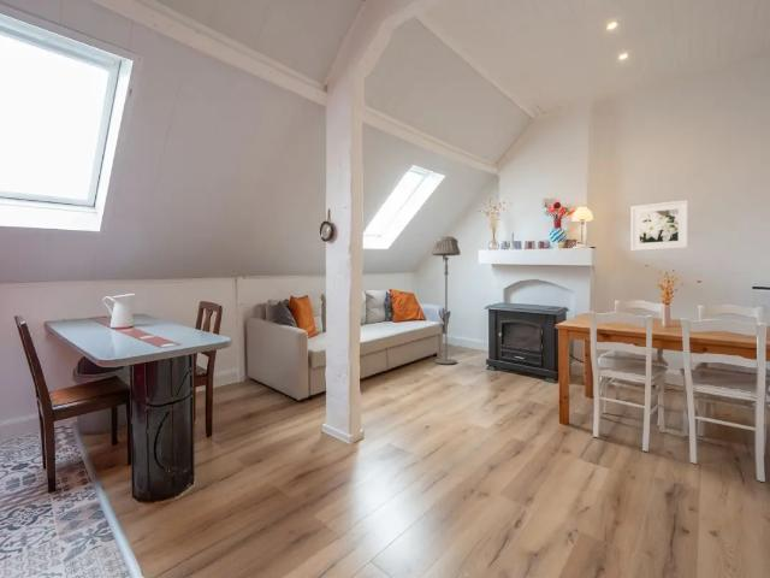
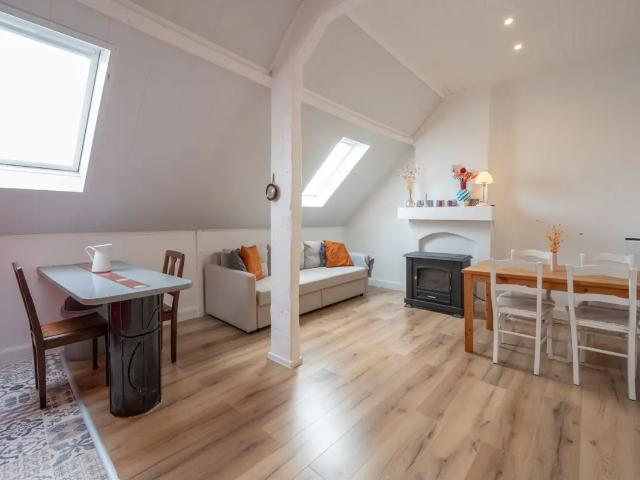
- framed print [630,199,689,252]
- floor lamp [431,235,462,365]
